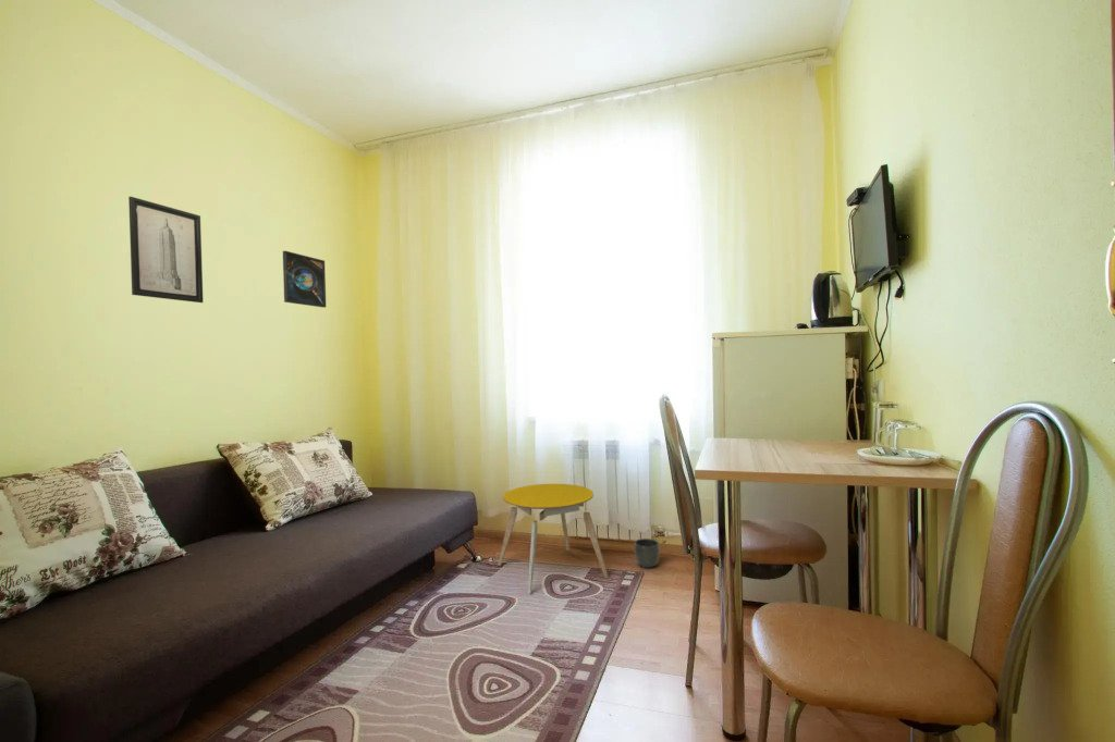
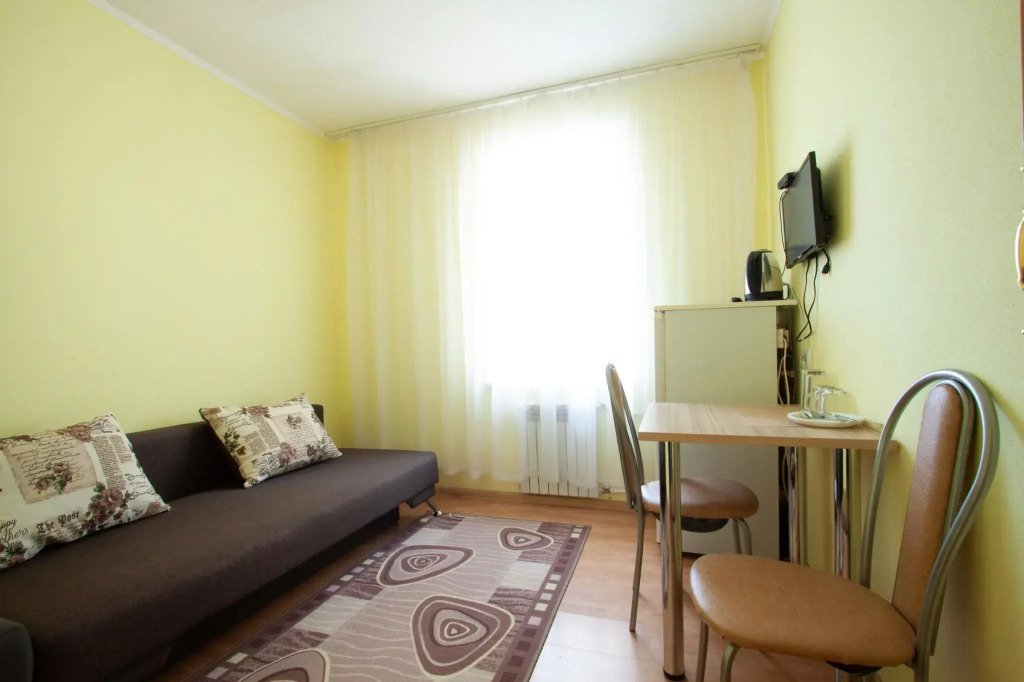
- planter [634,537,661,569]
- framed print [282,250,327,309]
- wall art [127,196,205,304]
- stool [497,483,610,596]
